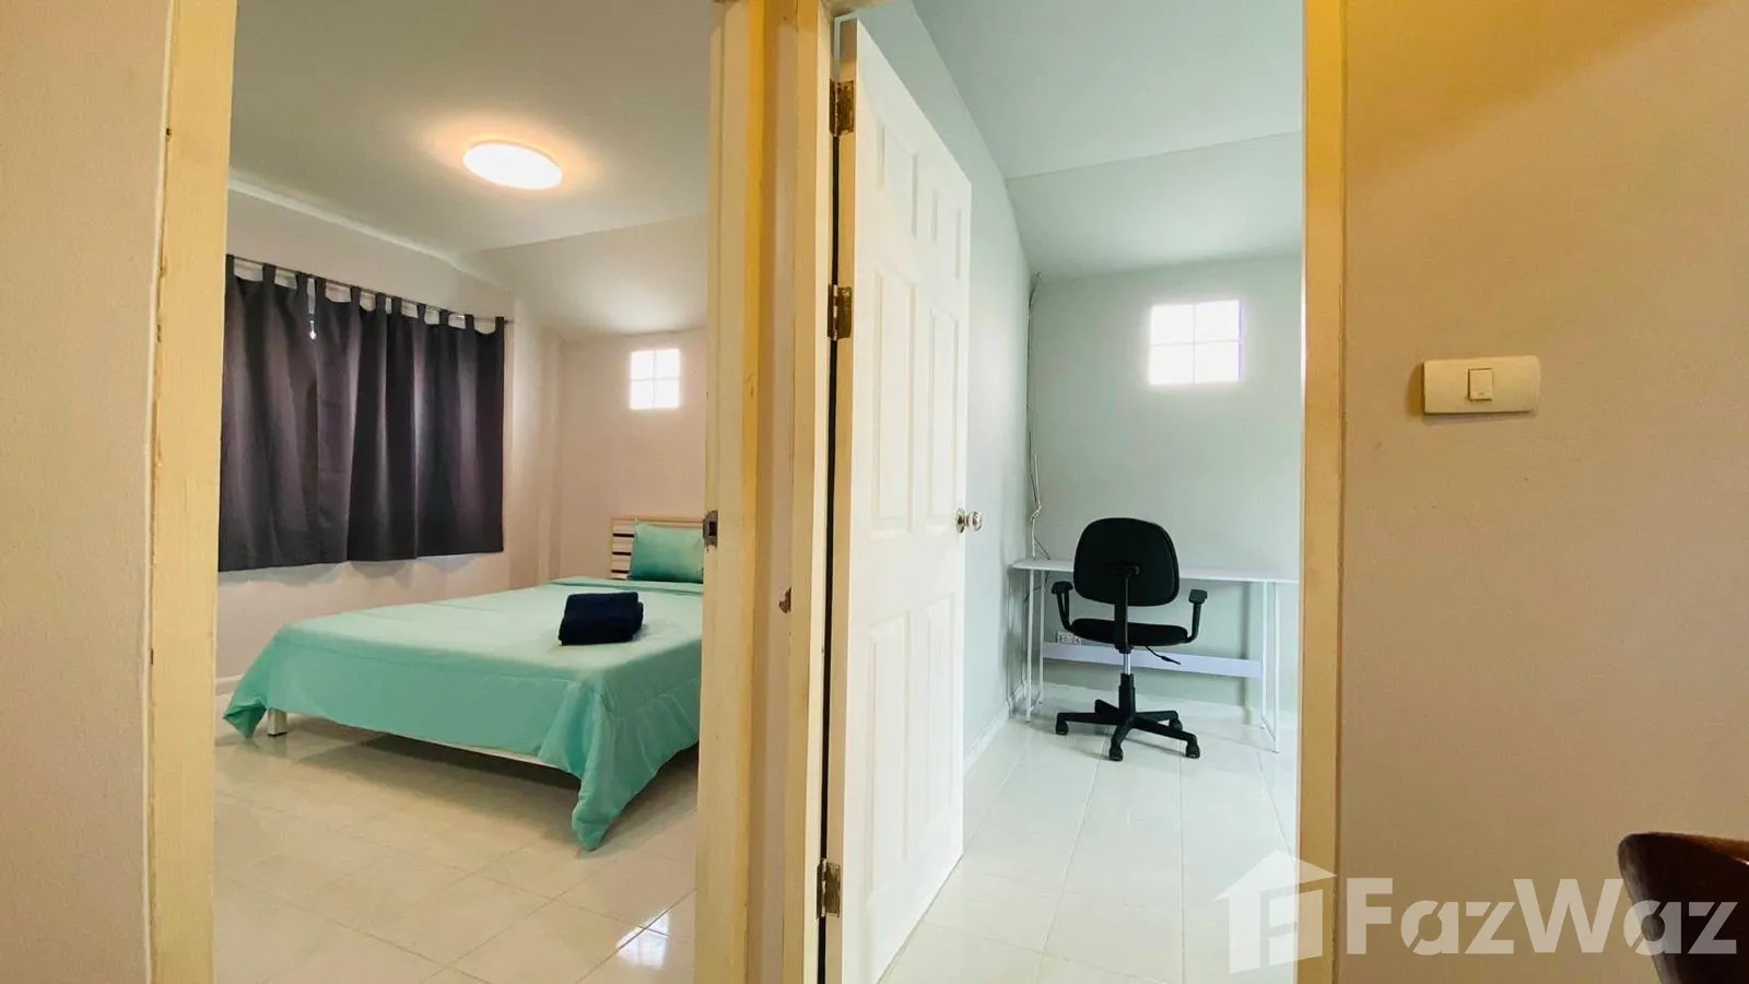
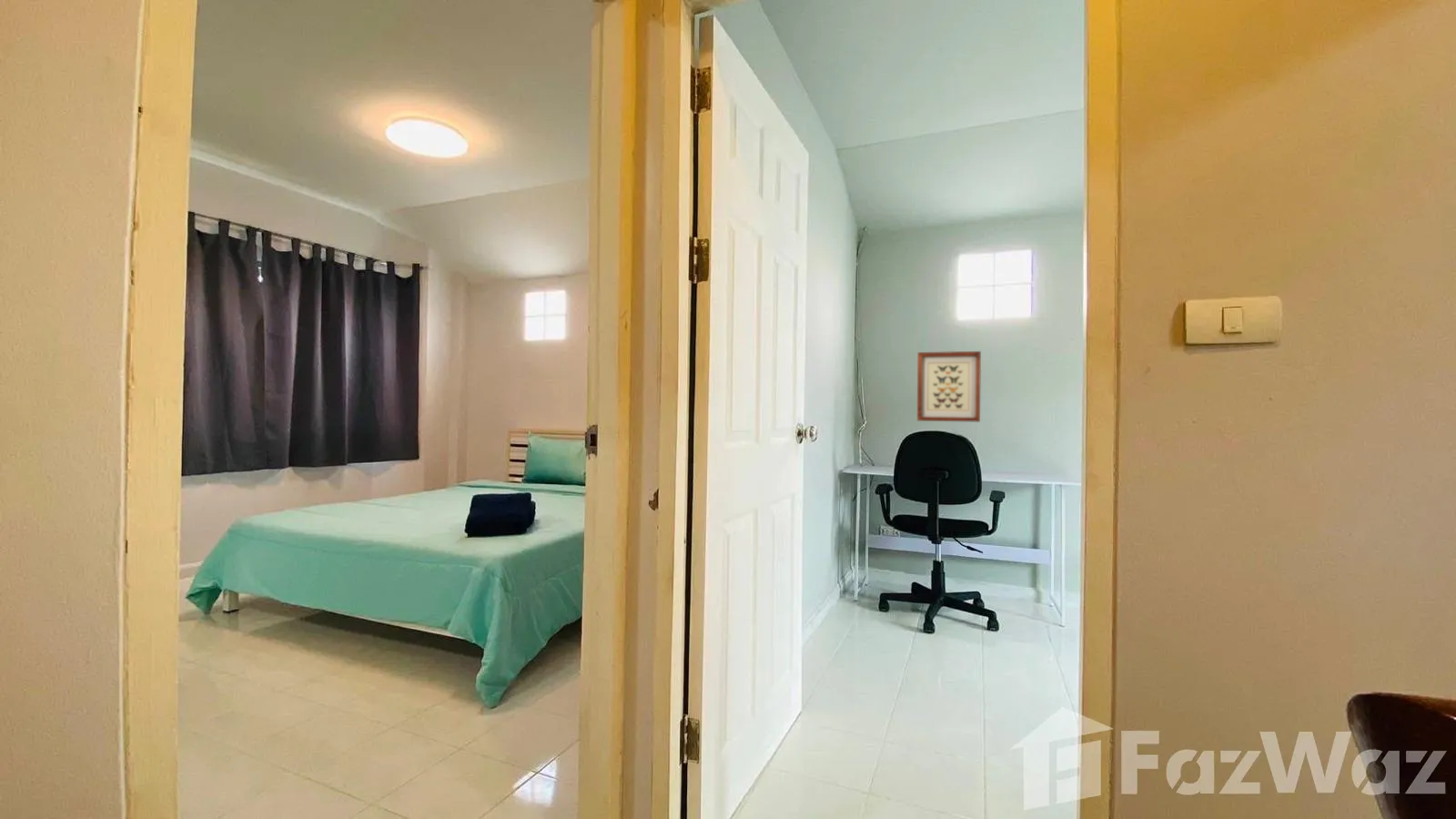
+ wall art [916,350,982,423]
